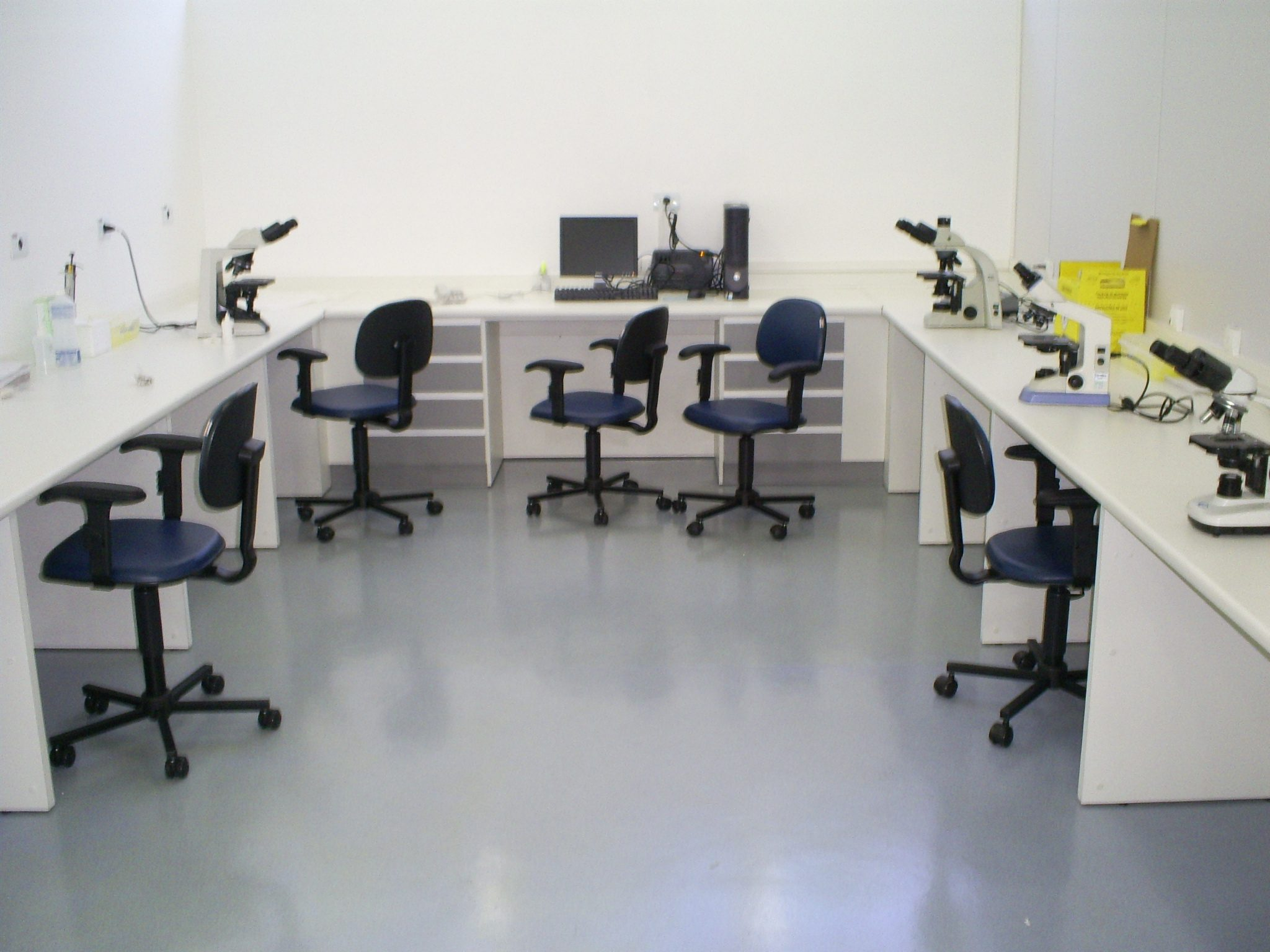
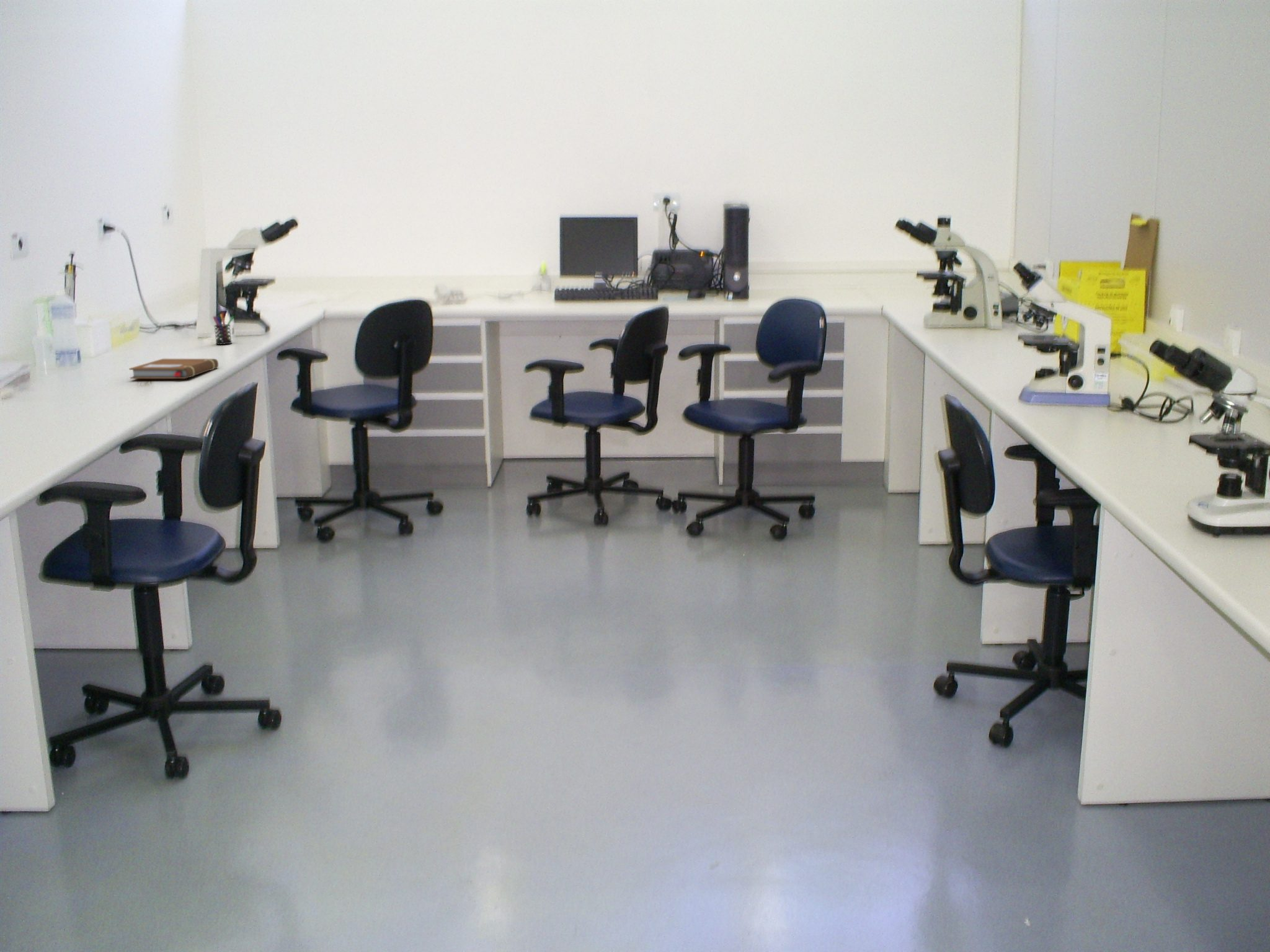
+ notebook [128,358,219,379]
+ pen holder [212,312,234,345]
